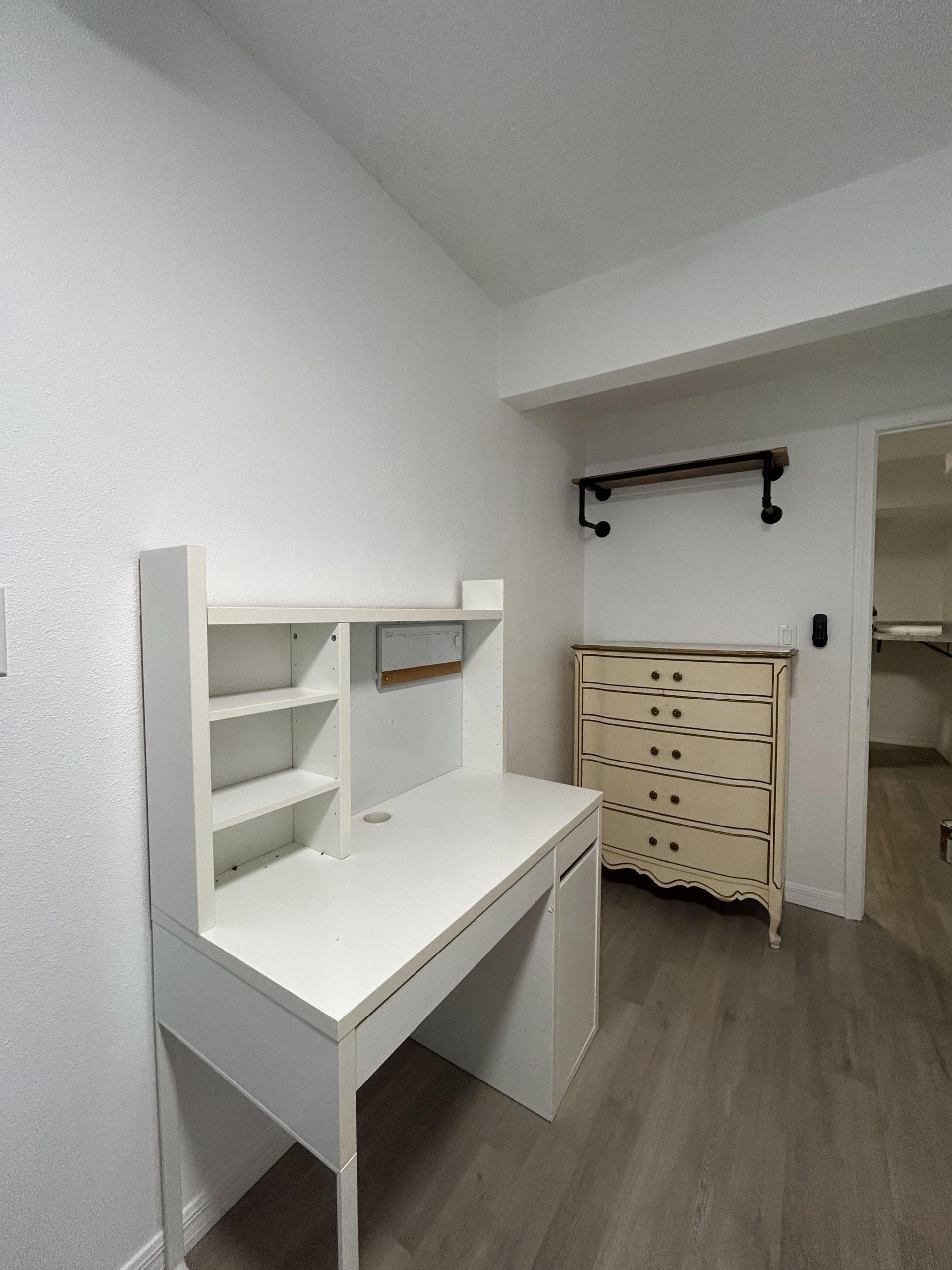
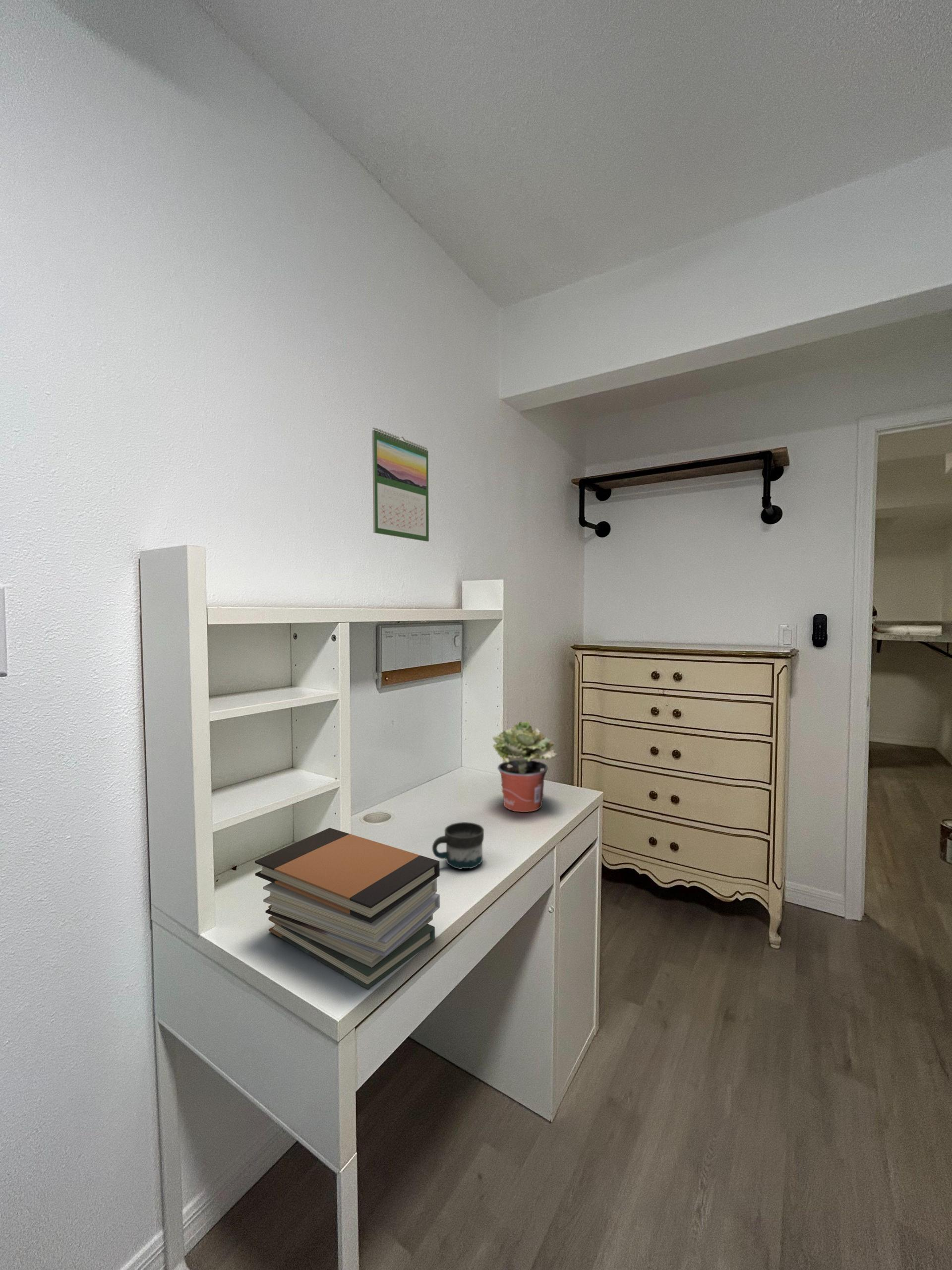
+ mug [432,822,484,870]
+ book stack [254,827,440,990]
+ potted plant [492,721,558,813]
+ calendar [372,427,429,542]
